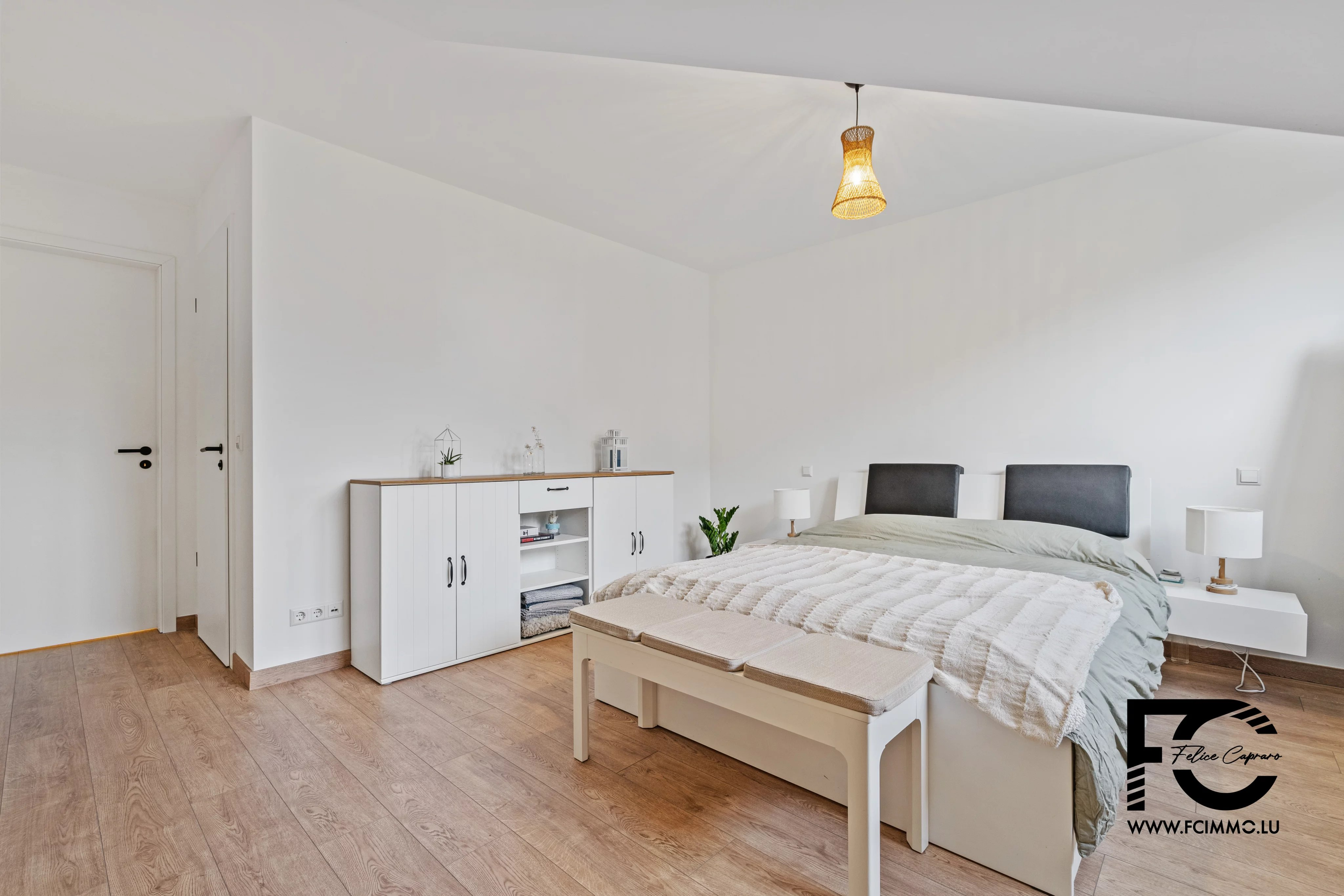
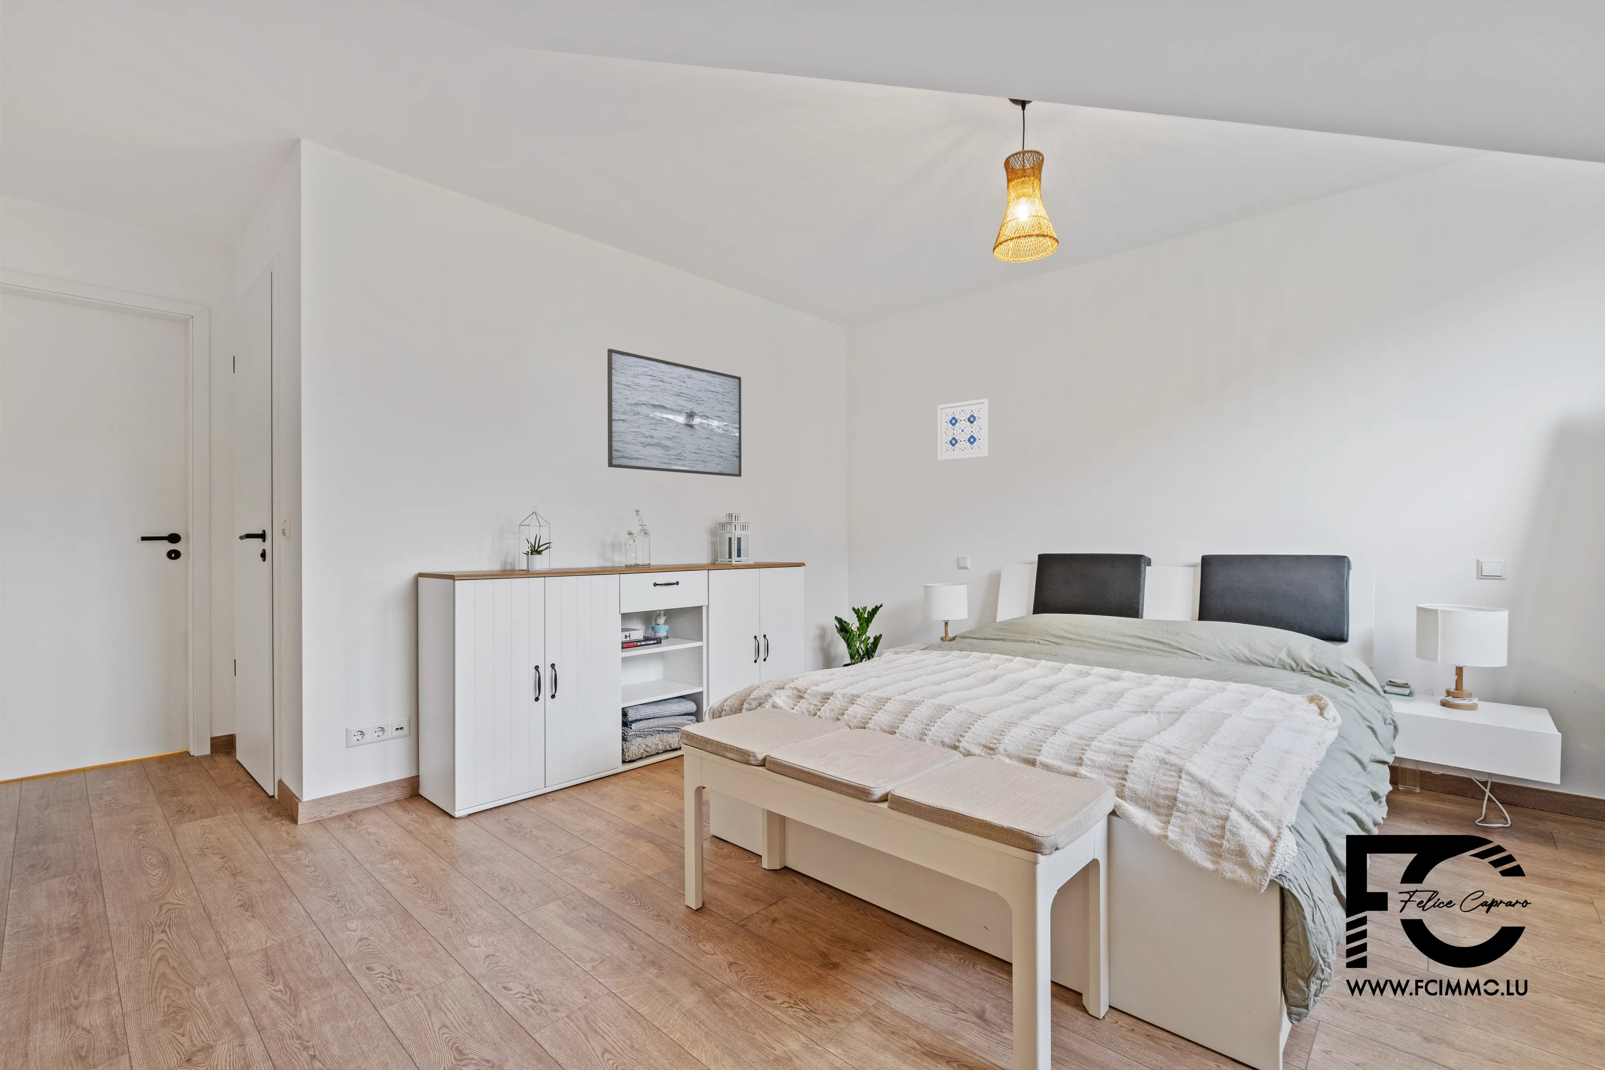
+ wall art [937,398,990,461]
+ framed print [607,349,742,478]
